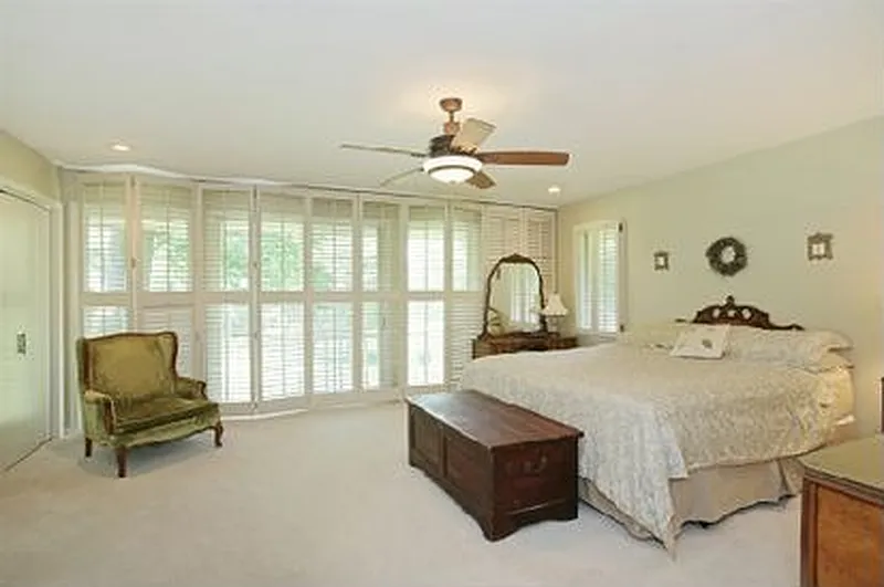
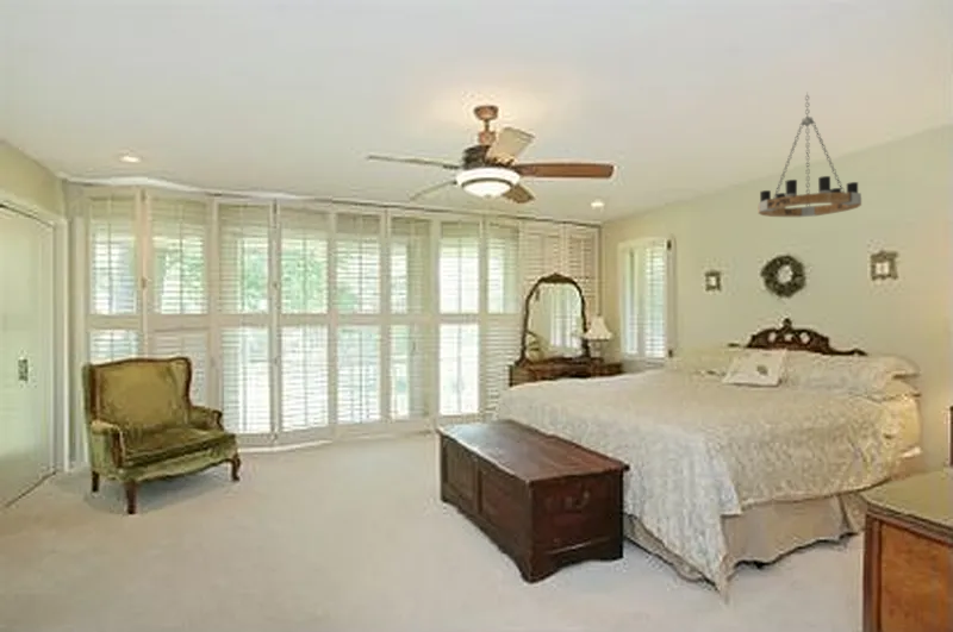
+ chandelier [758,90,862,218]
